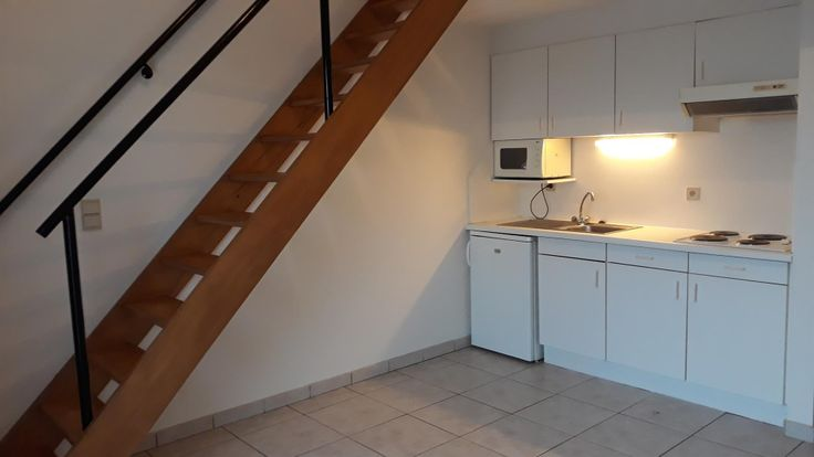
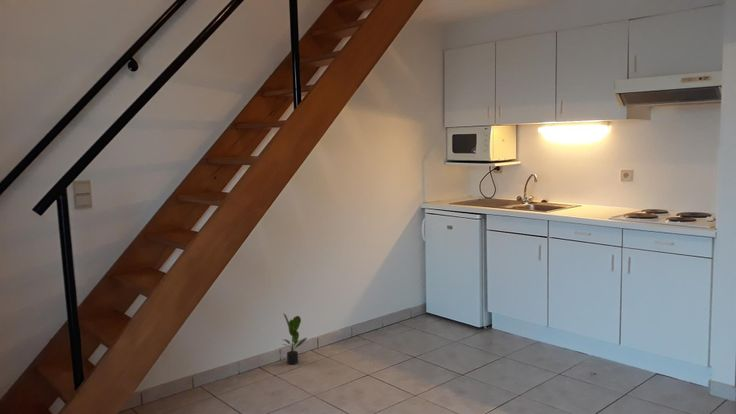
+ potted plant [282,312,308,365]
